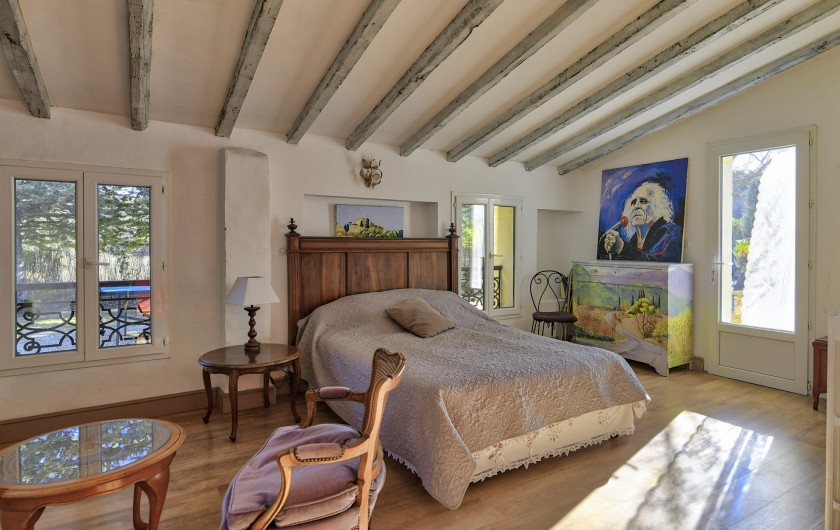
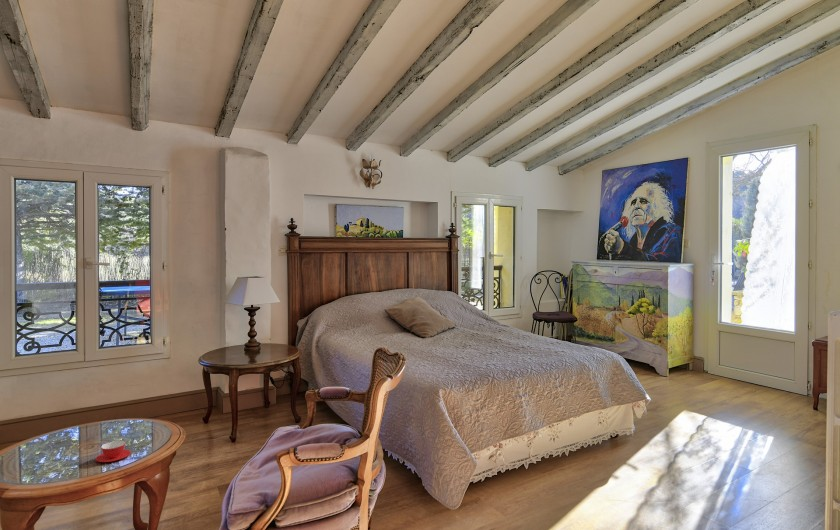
+ teacup [94,440,132,463]
